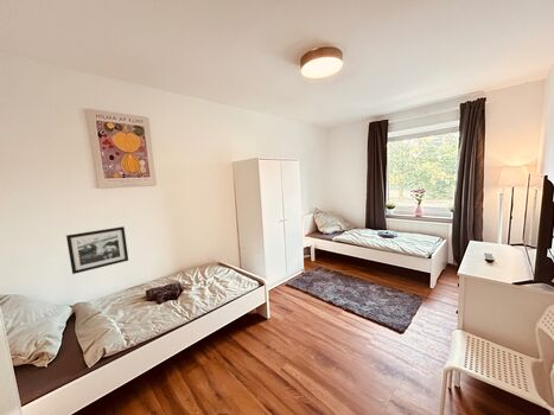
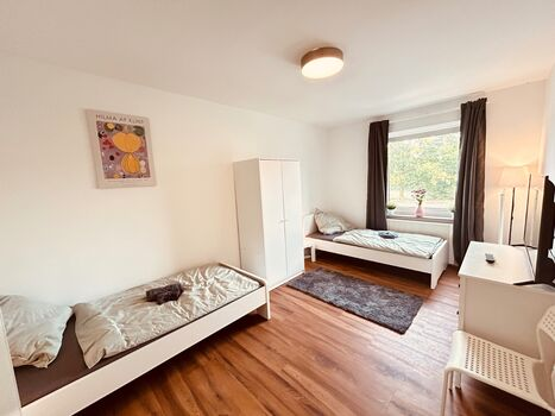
- picture frame [65,225,129,275]
